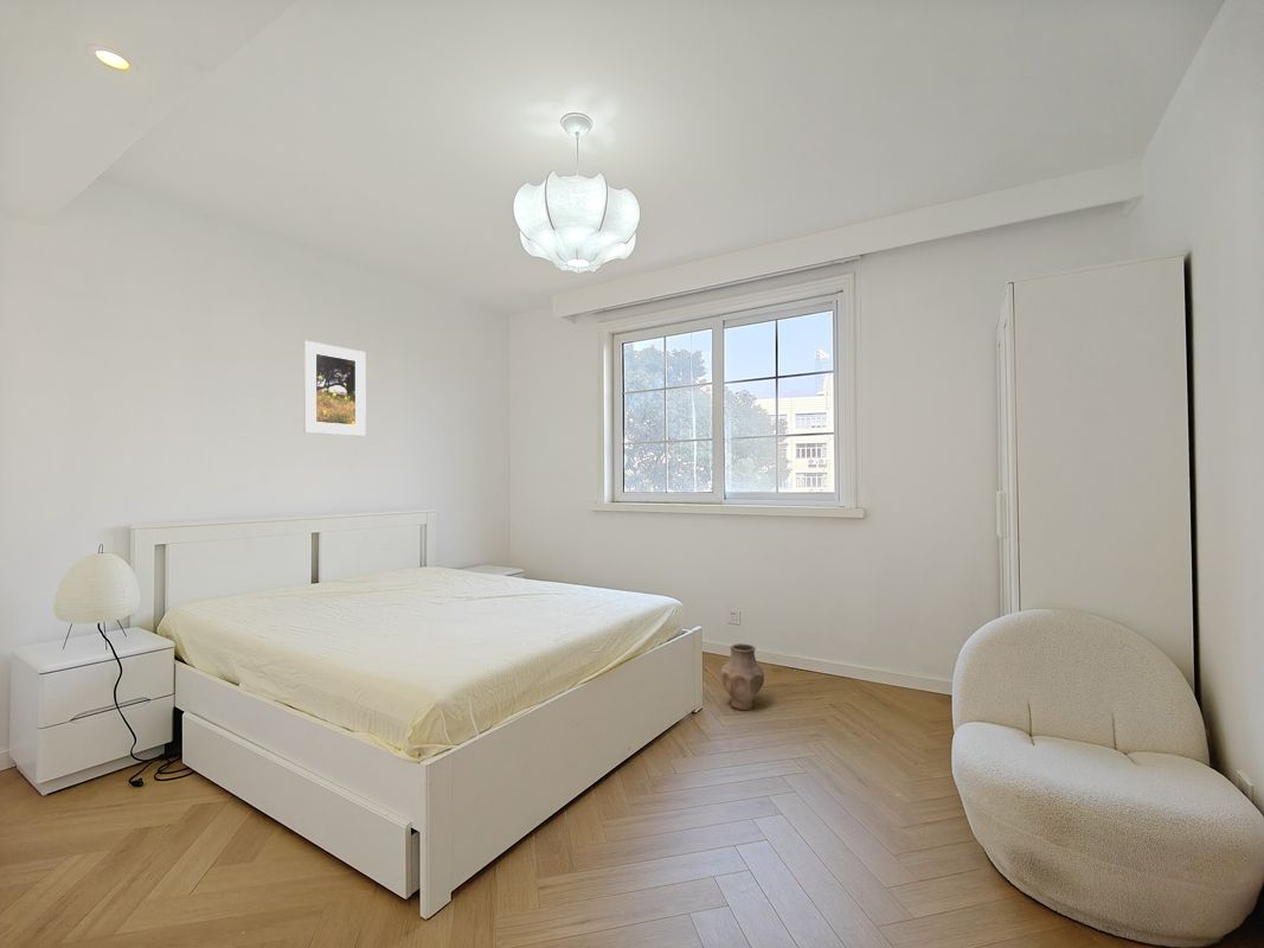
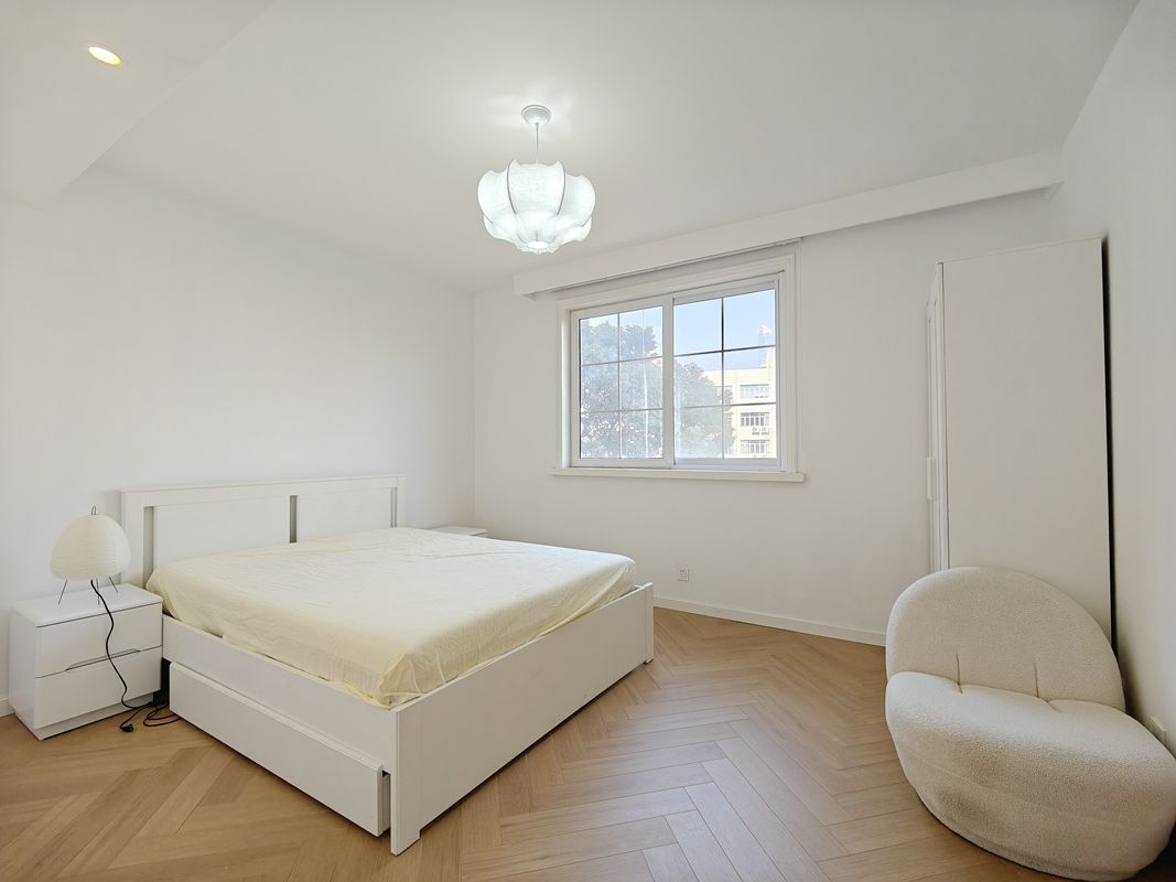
- vase [720,642,765,711]
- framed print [302,340,367,437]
